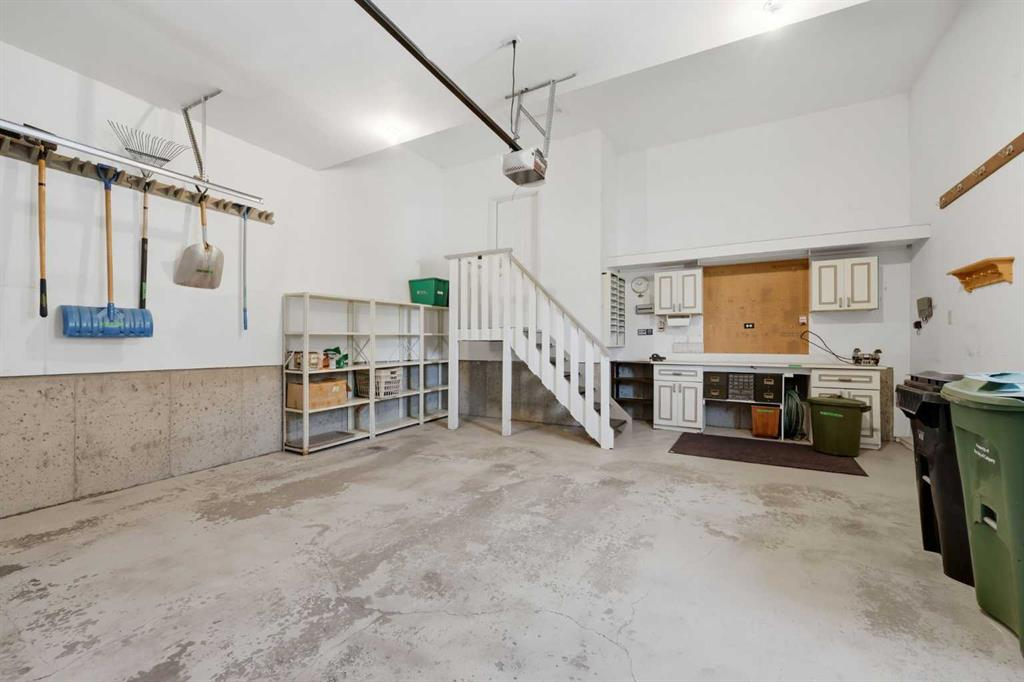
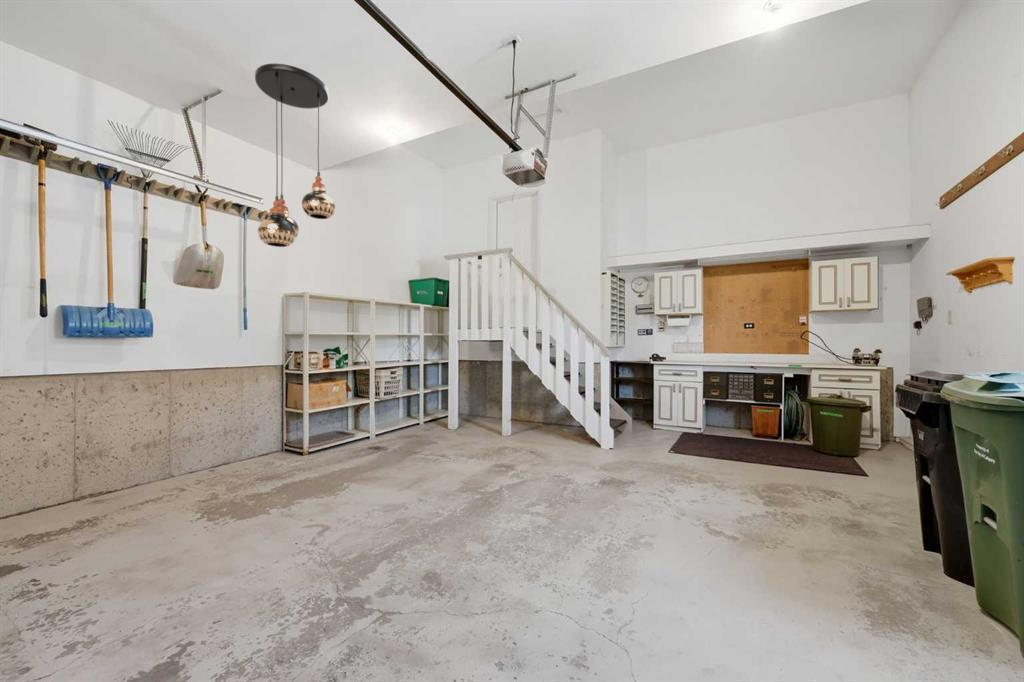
+ light fixture [254,63,336,248]
